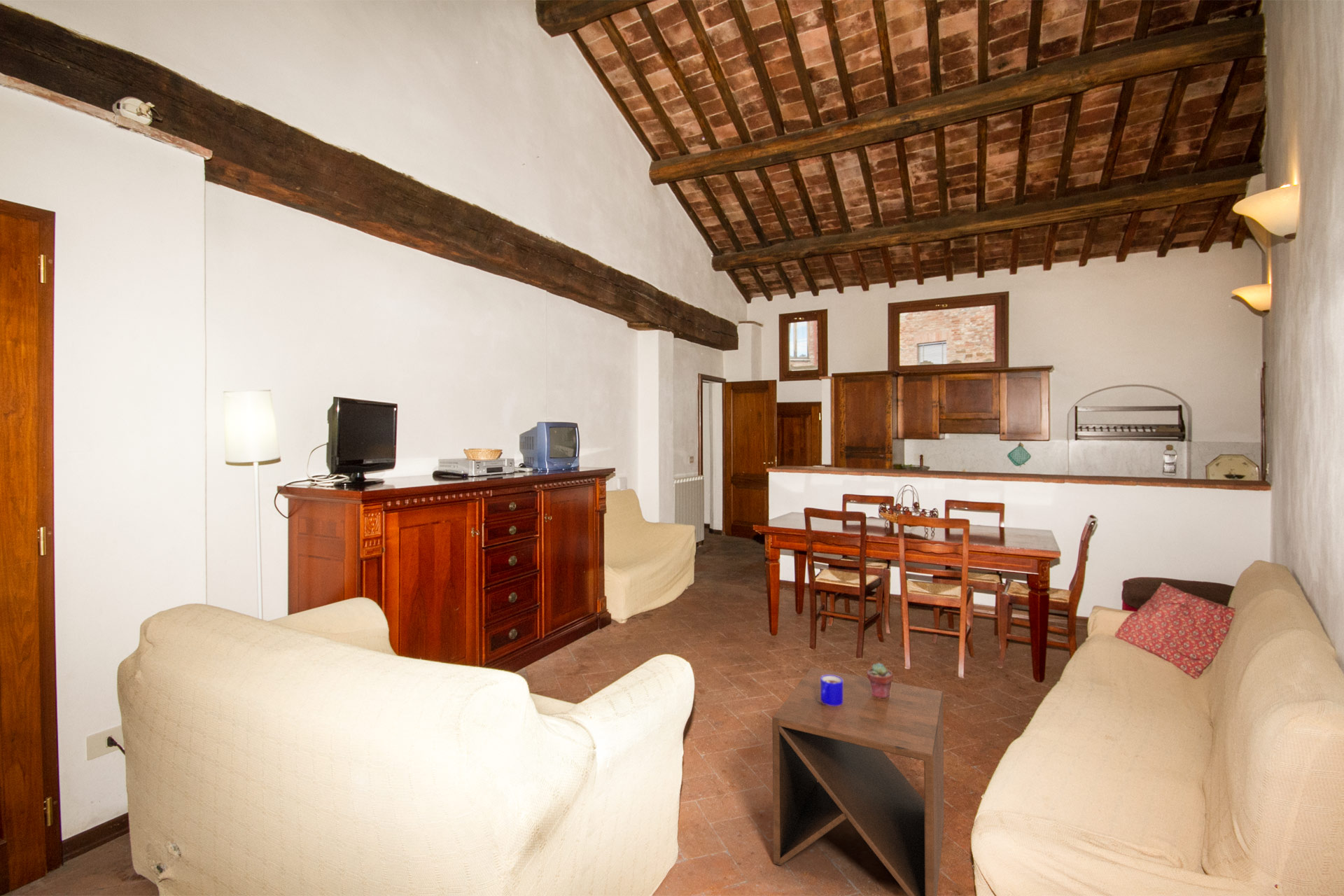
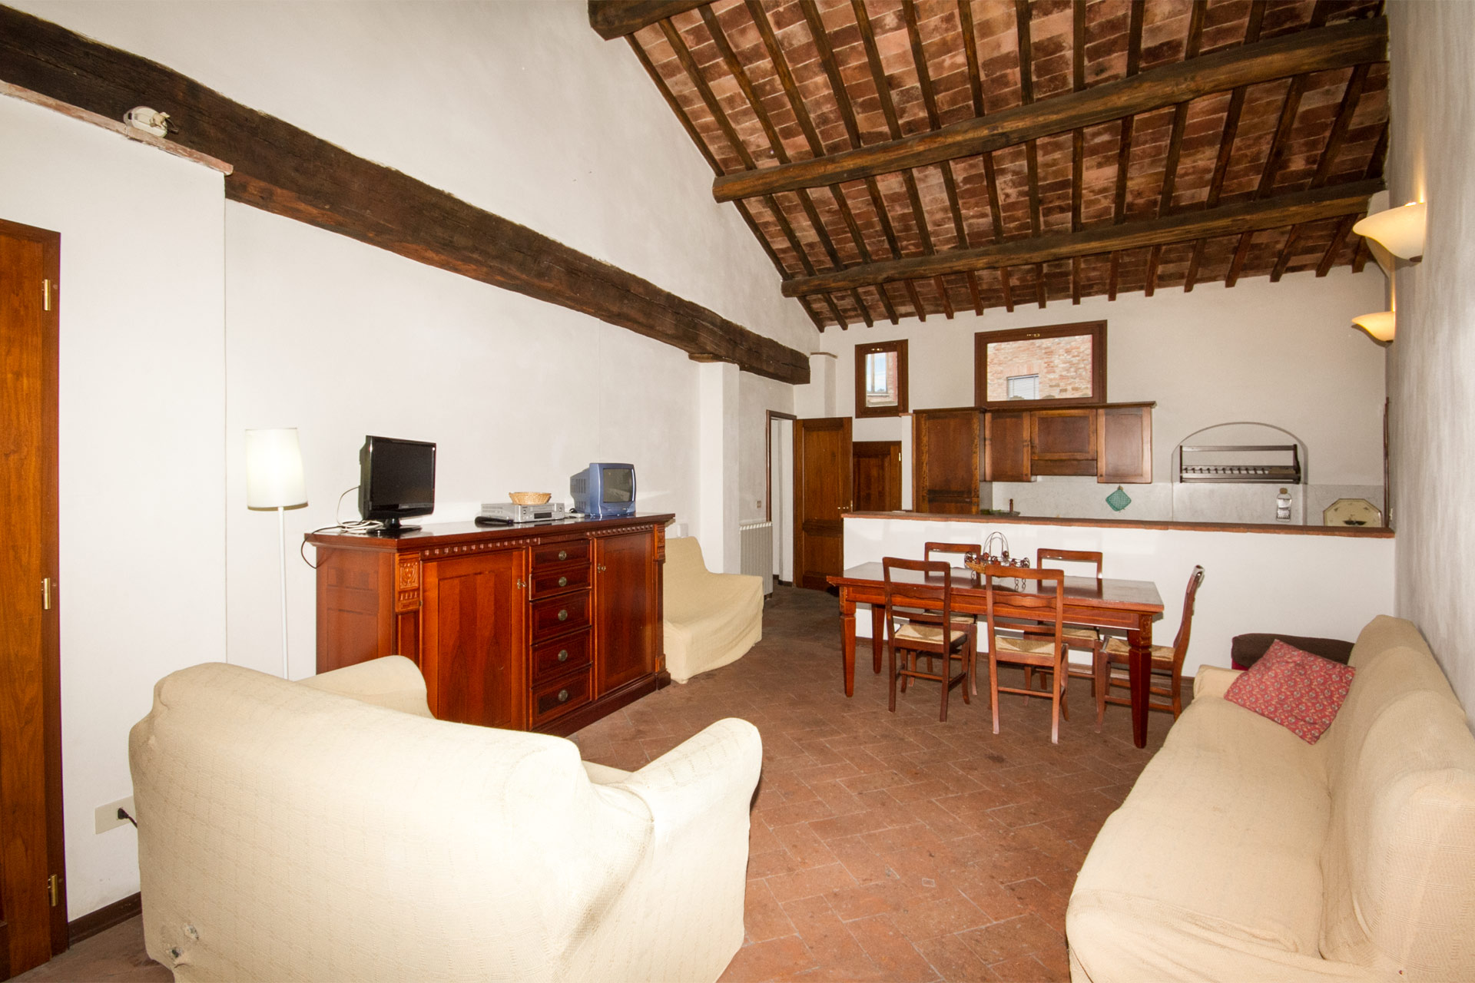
- potted succulent [867,662,894,698]
- side table [771,666,945,896]
- mug [820,675,843,706]
